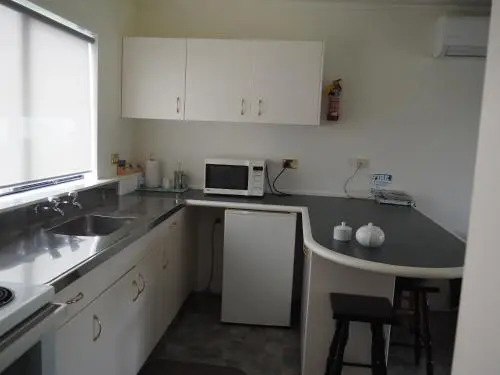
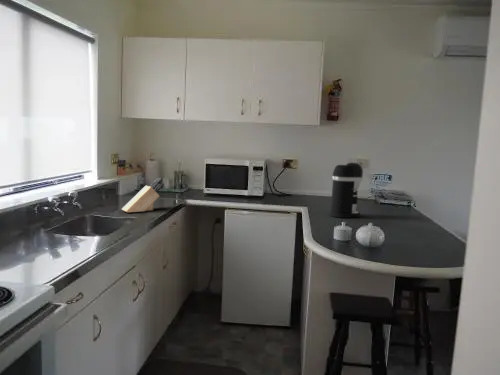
+ knife block [121,177,165,213]
+ coffee maker [328,161,364,219]
